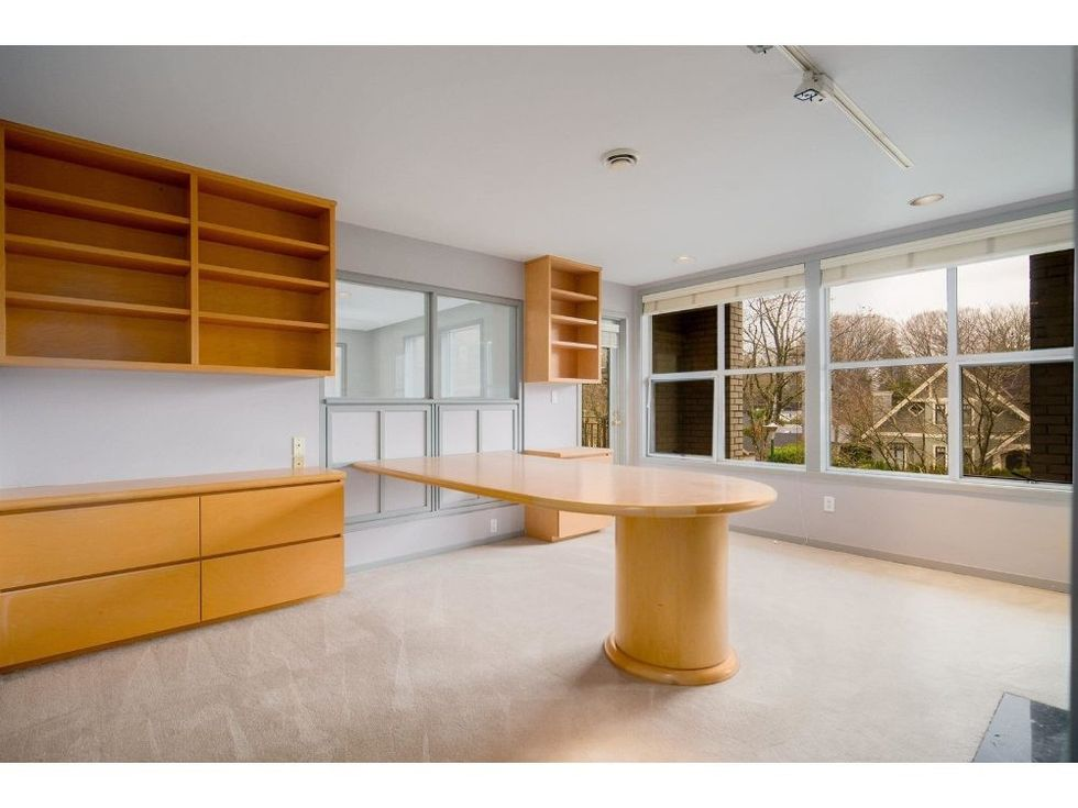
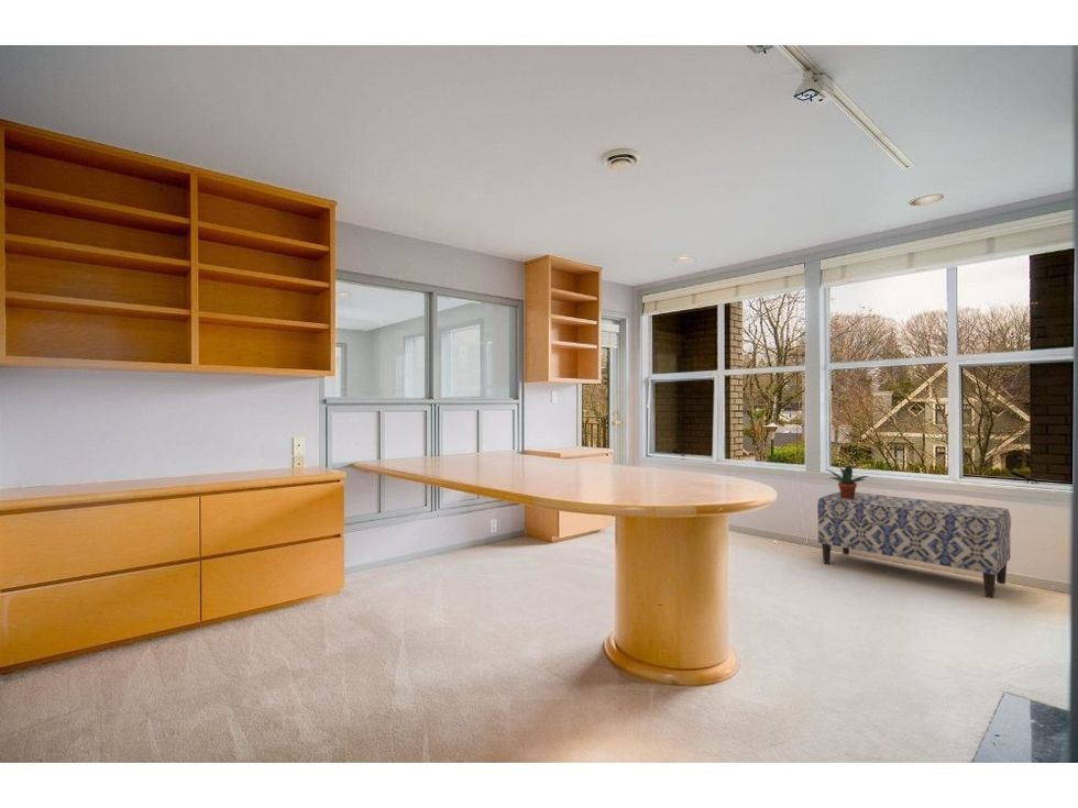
+ potted plant [827,465,870,499]
+ bench [816,491,1012,599]
